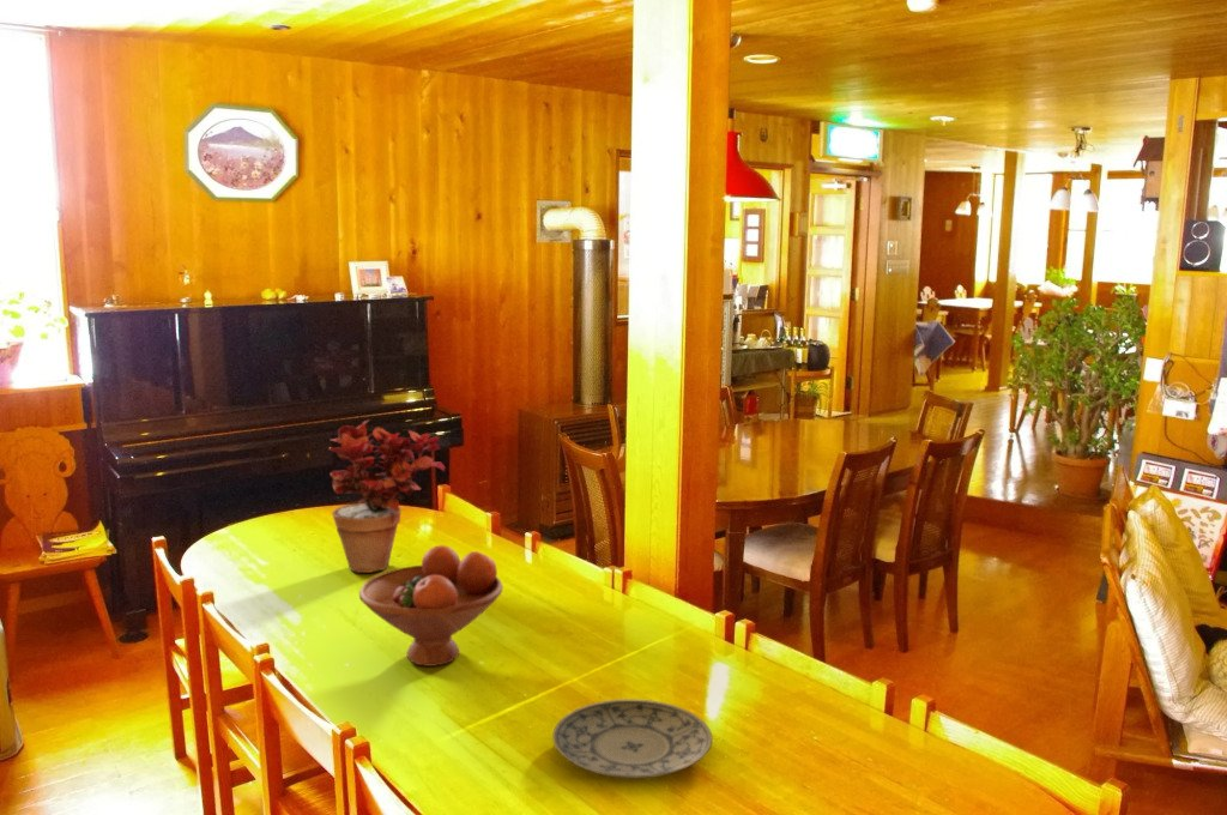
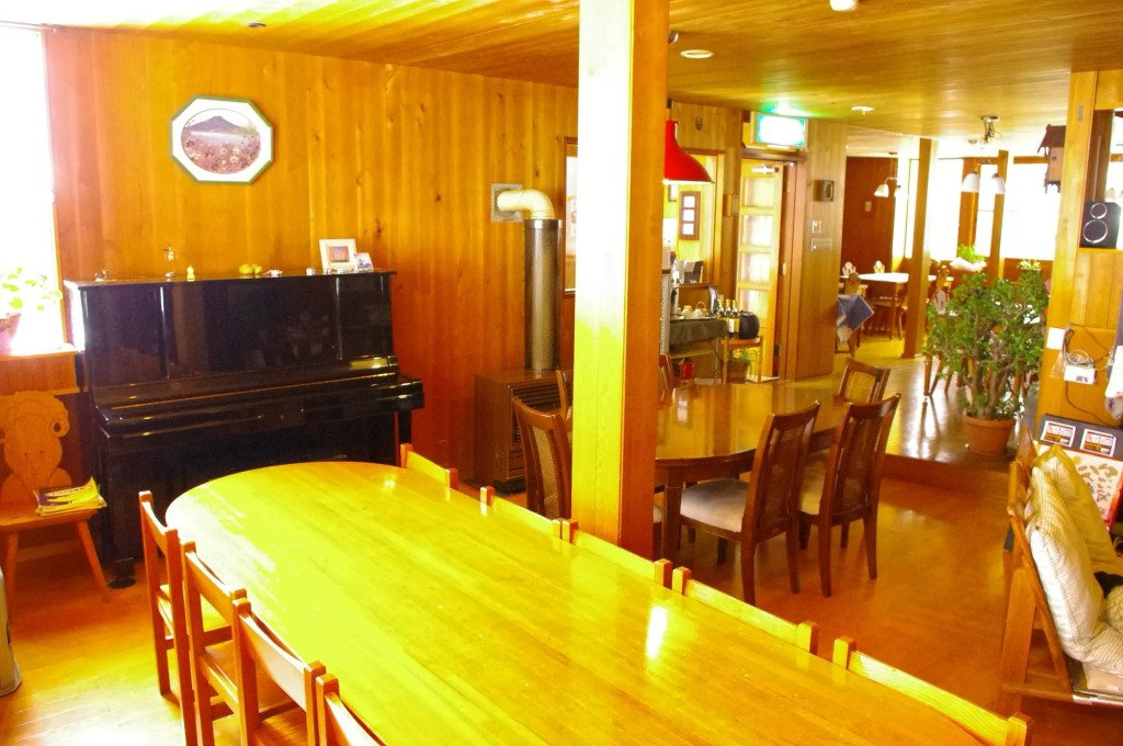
- potted plant [327,419,447,574]
- fruit bowl [358,544,504,668]
- plate [551,699,713,780]
